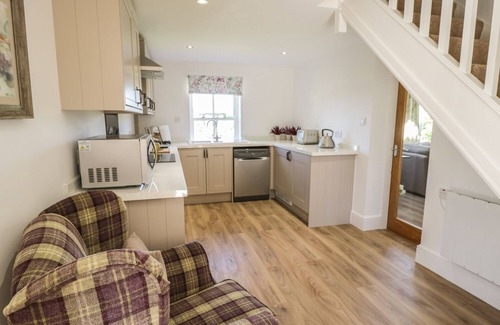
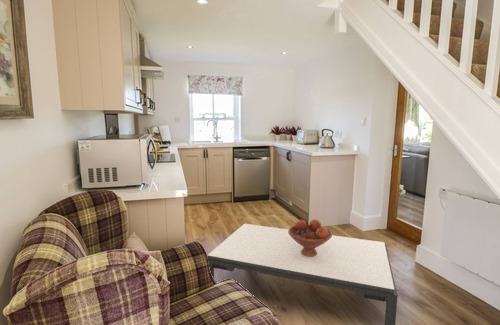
+ coffee table [206,223,398,325]
+ fruit bowl [288,218,333,257]
